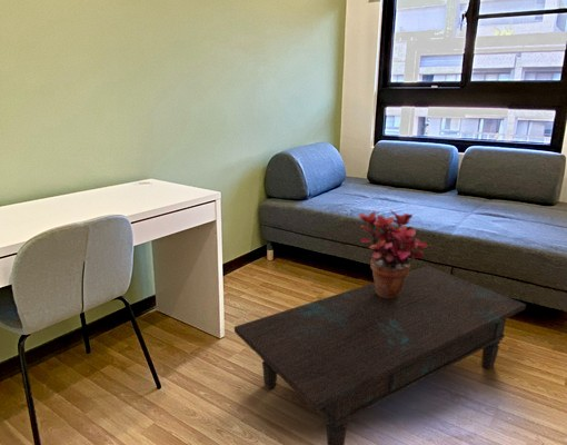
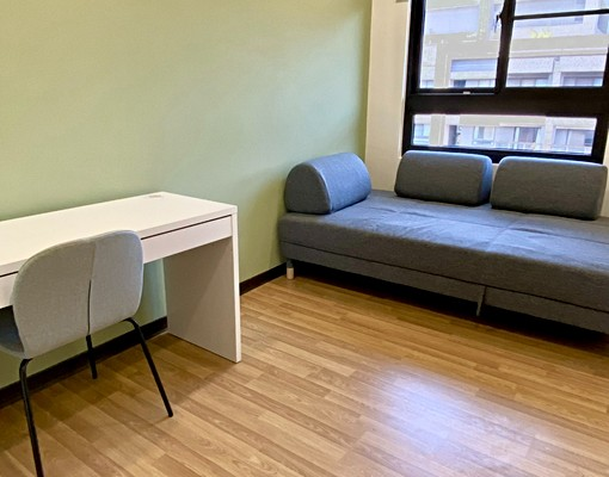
- coffee table [233,265,527,445]
- potted plant [358,209,434,298]
